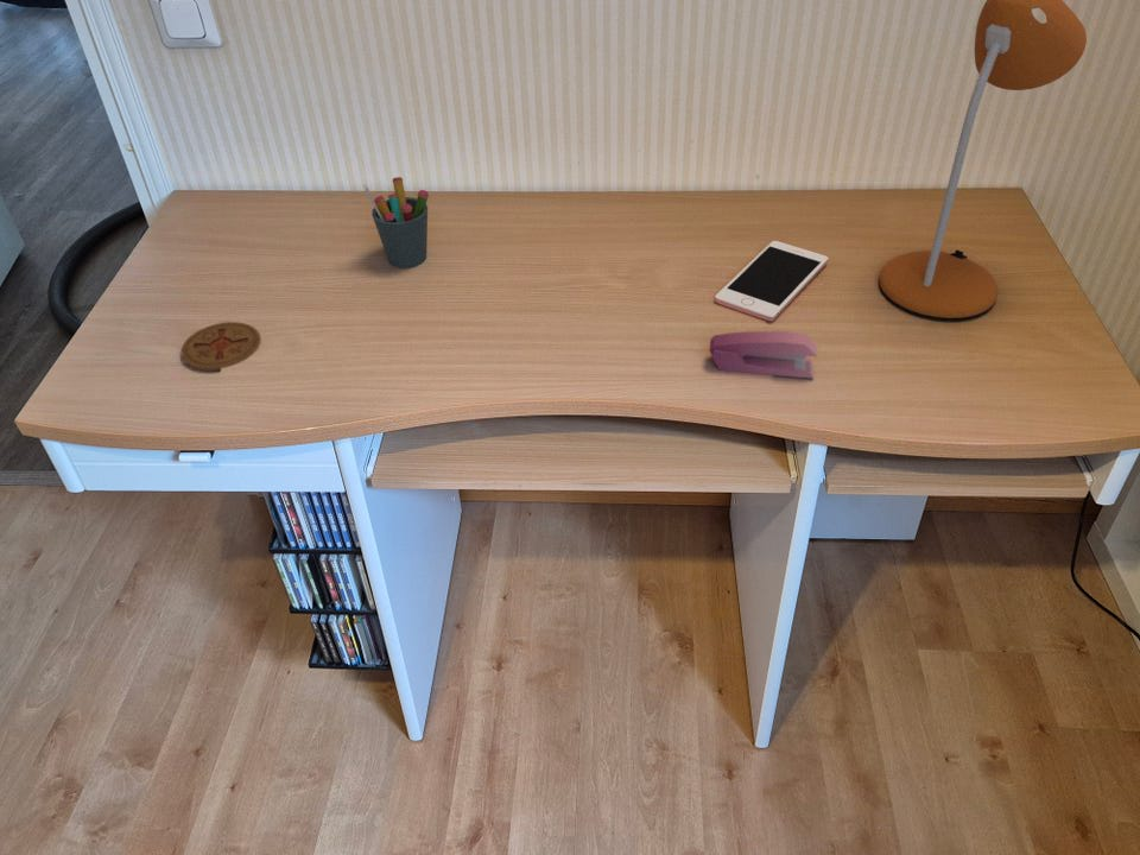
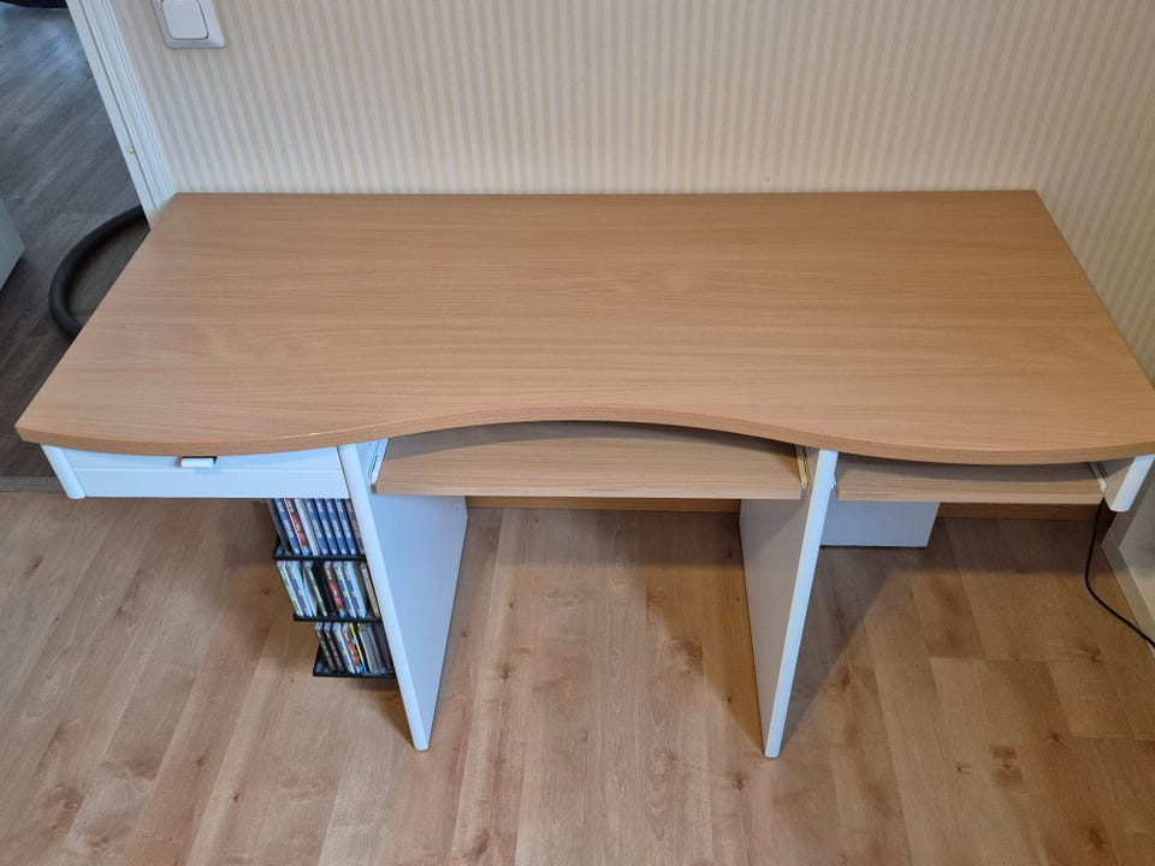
- coaster [180,321,261,372]
- stapler [708,330,819,380]
- cell phone [714,240,829,322]
- pen holder [363,176,430,270]
- desk lamp [878,0,1088,323]
